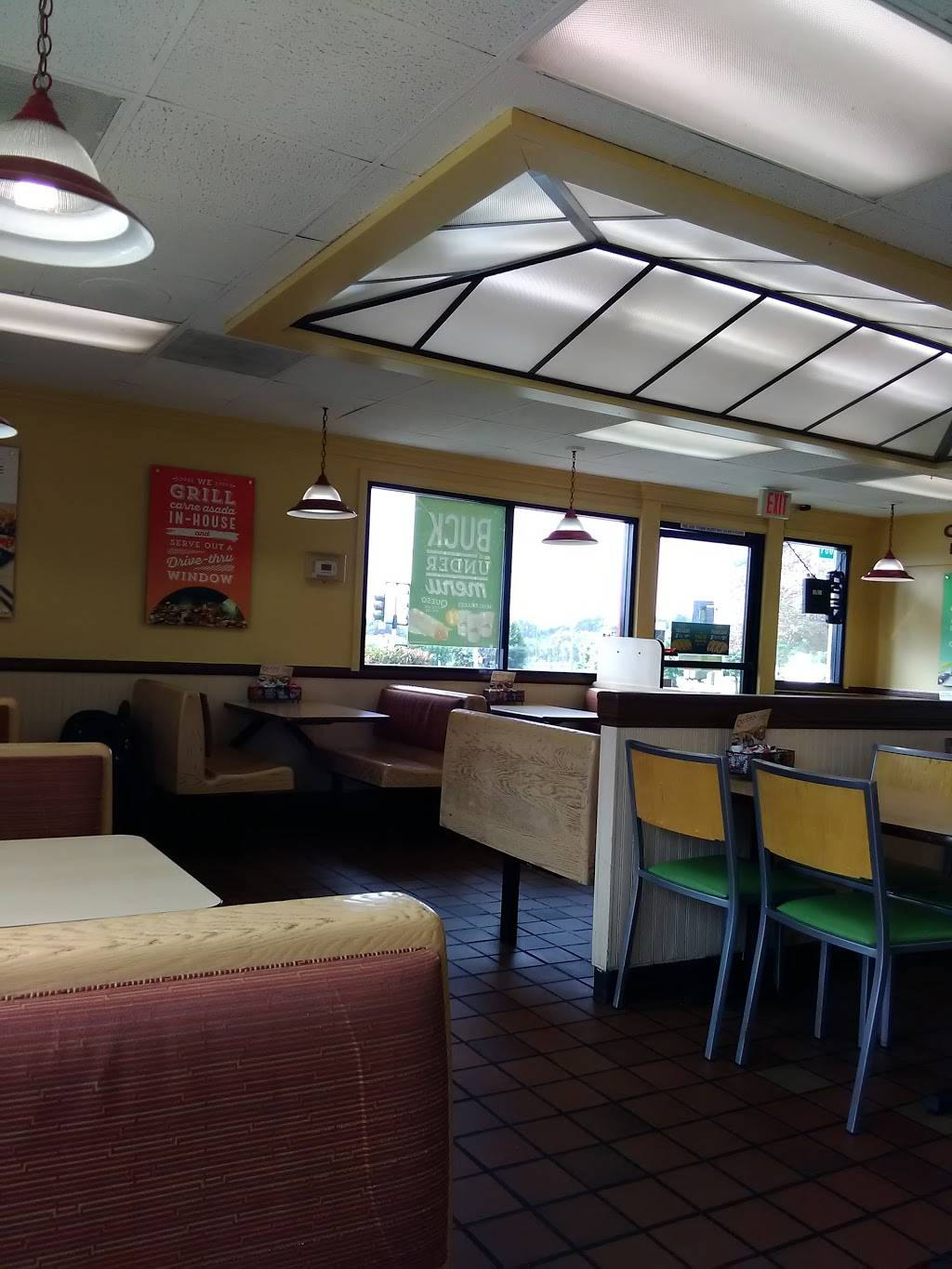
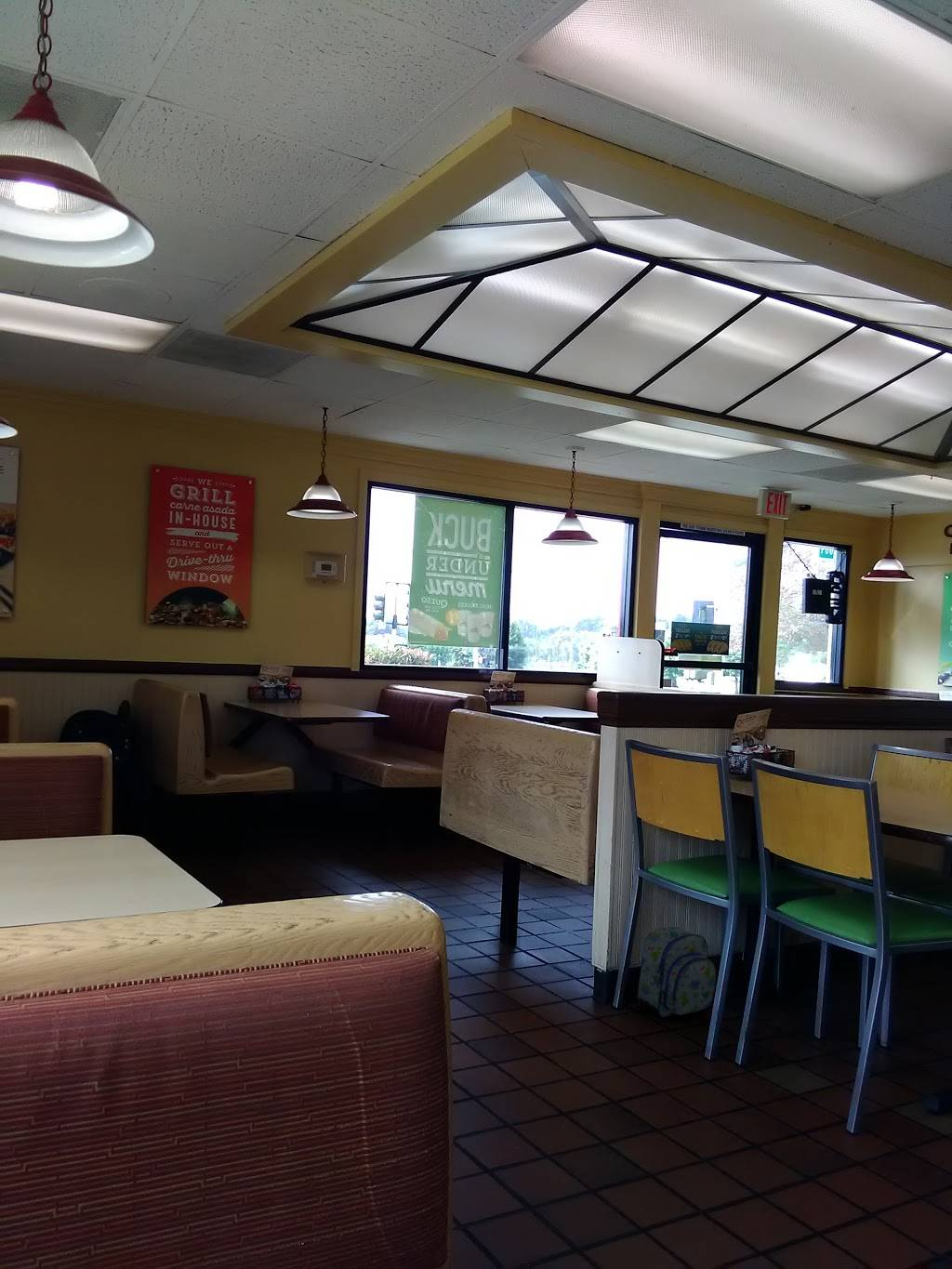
+ backpack [637,926,717,1018]
